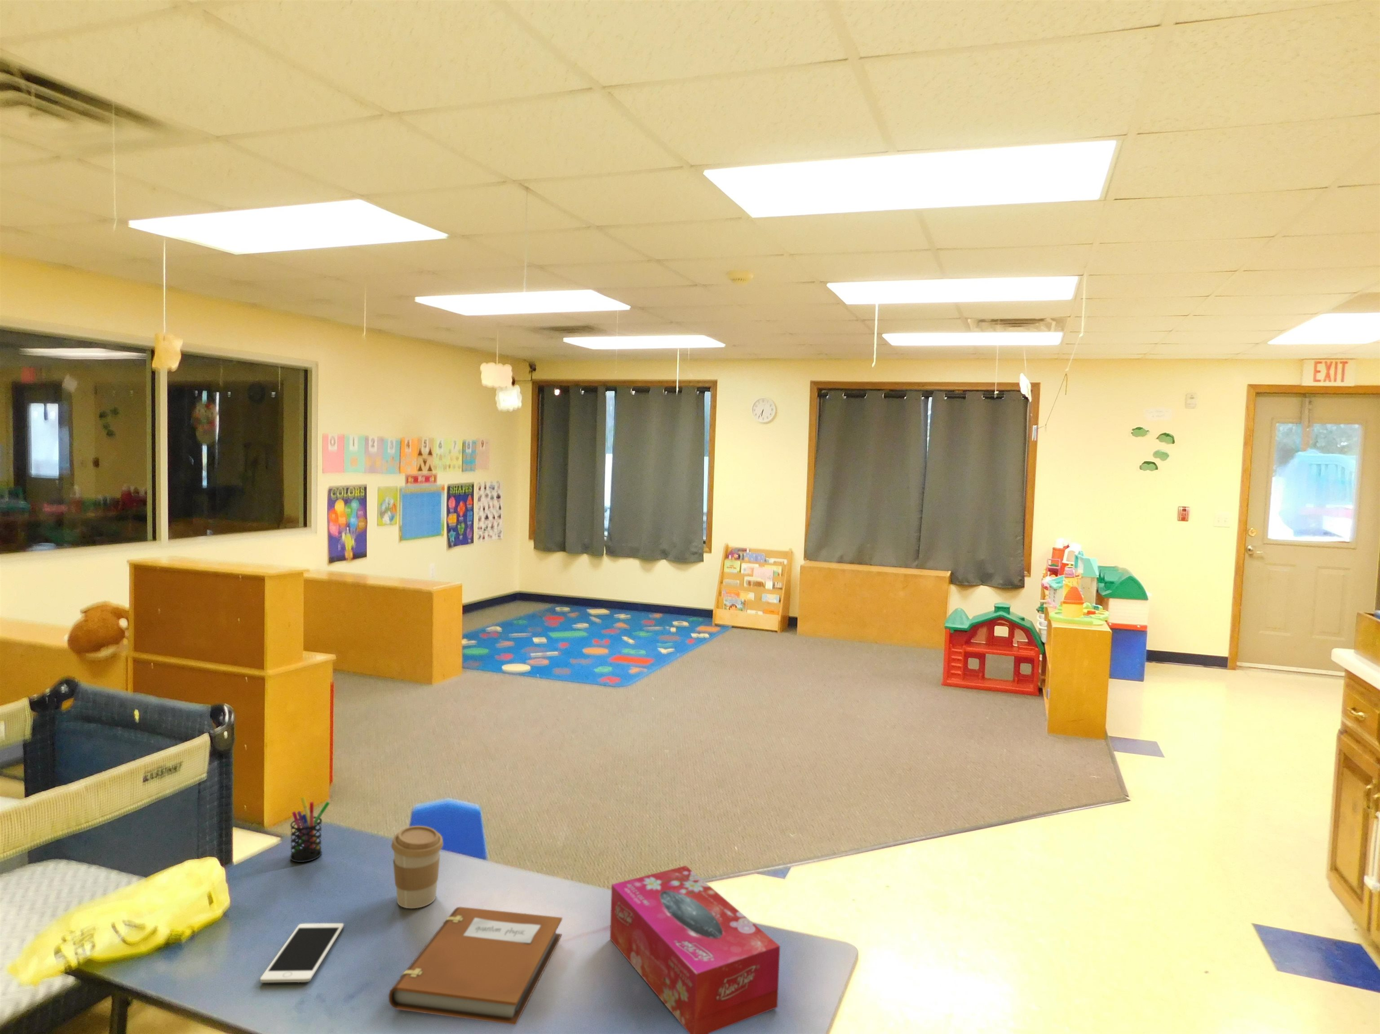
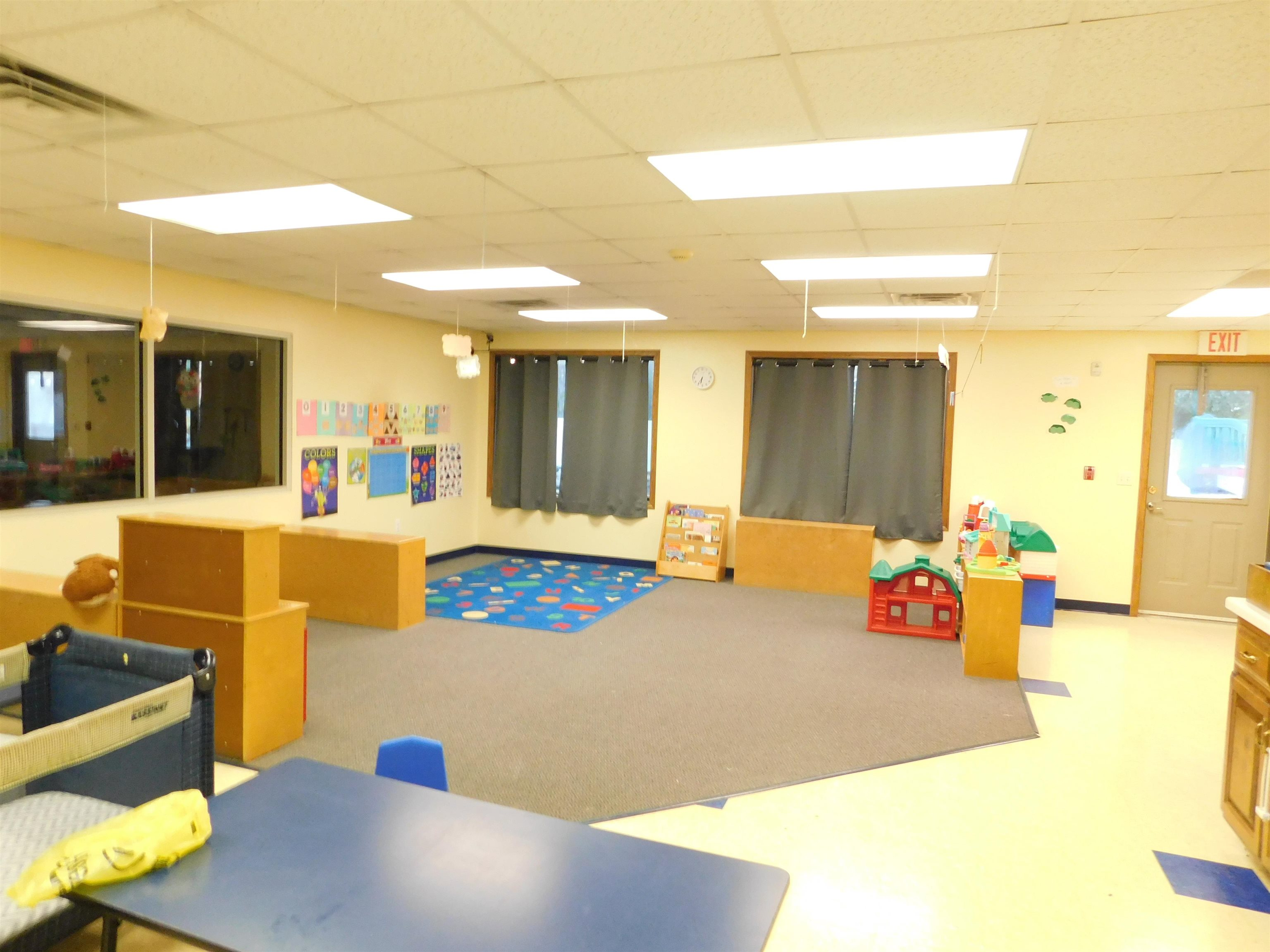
- tissue box [610,866,780,1034]
- coffee cup [391,825,443,909]
- notebook [388,907,563,1025]
- cell phone [260,923,344,983]
- pen holder [290,796,330,862]
